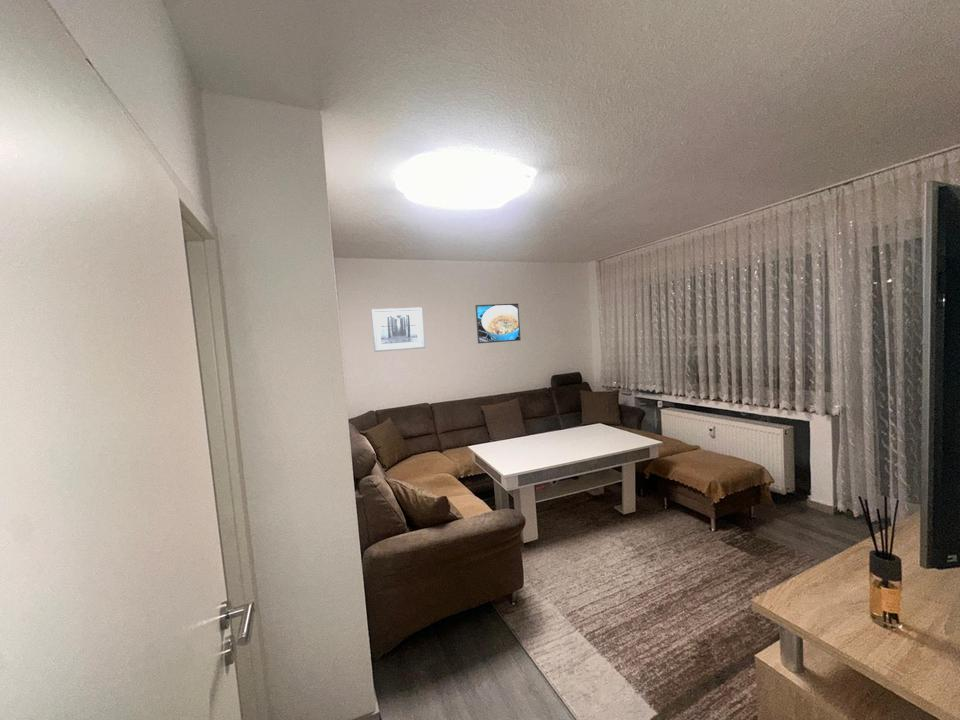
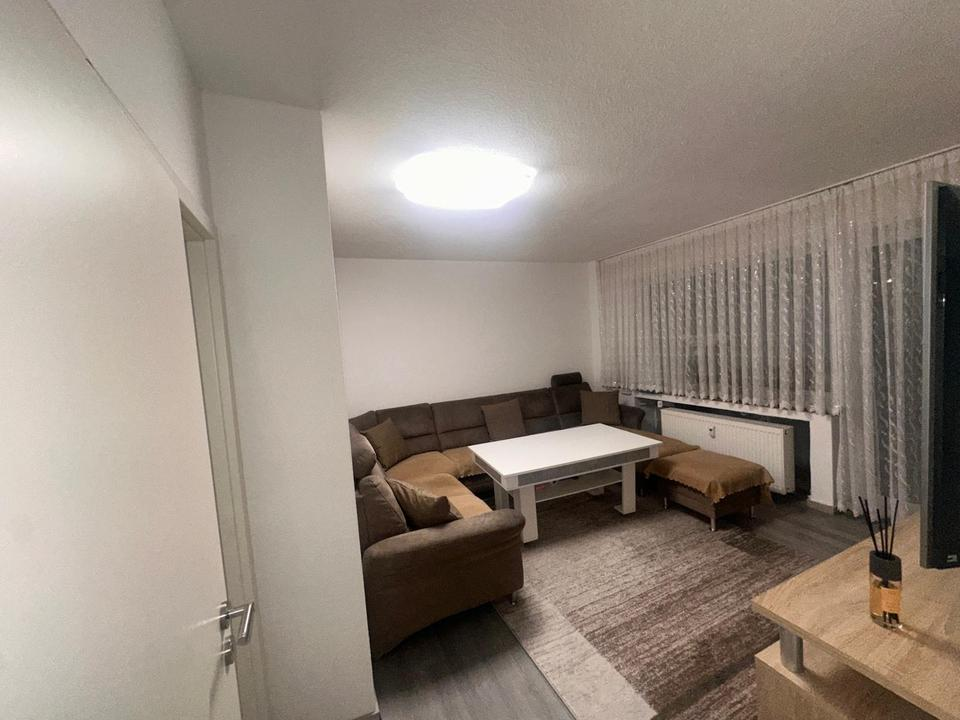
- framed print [475,303,522,344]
- wall art [370,306,427,353]
